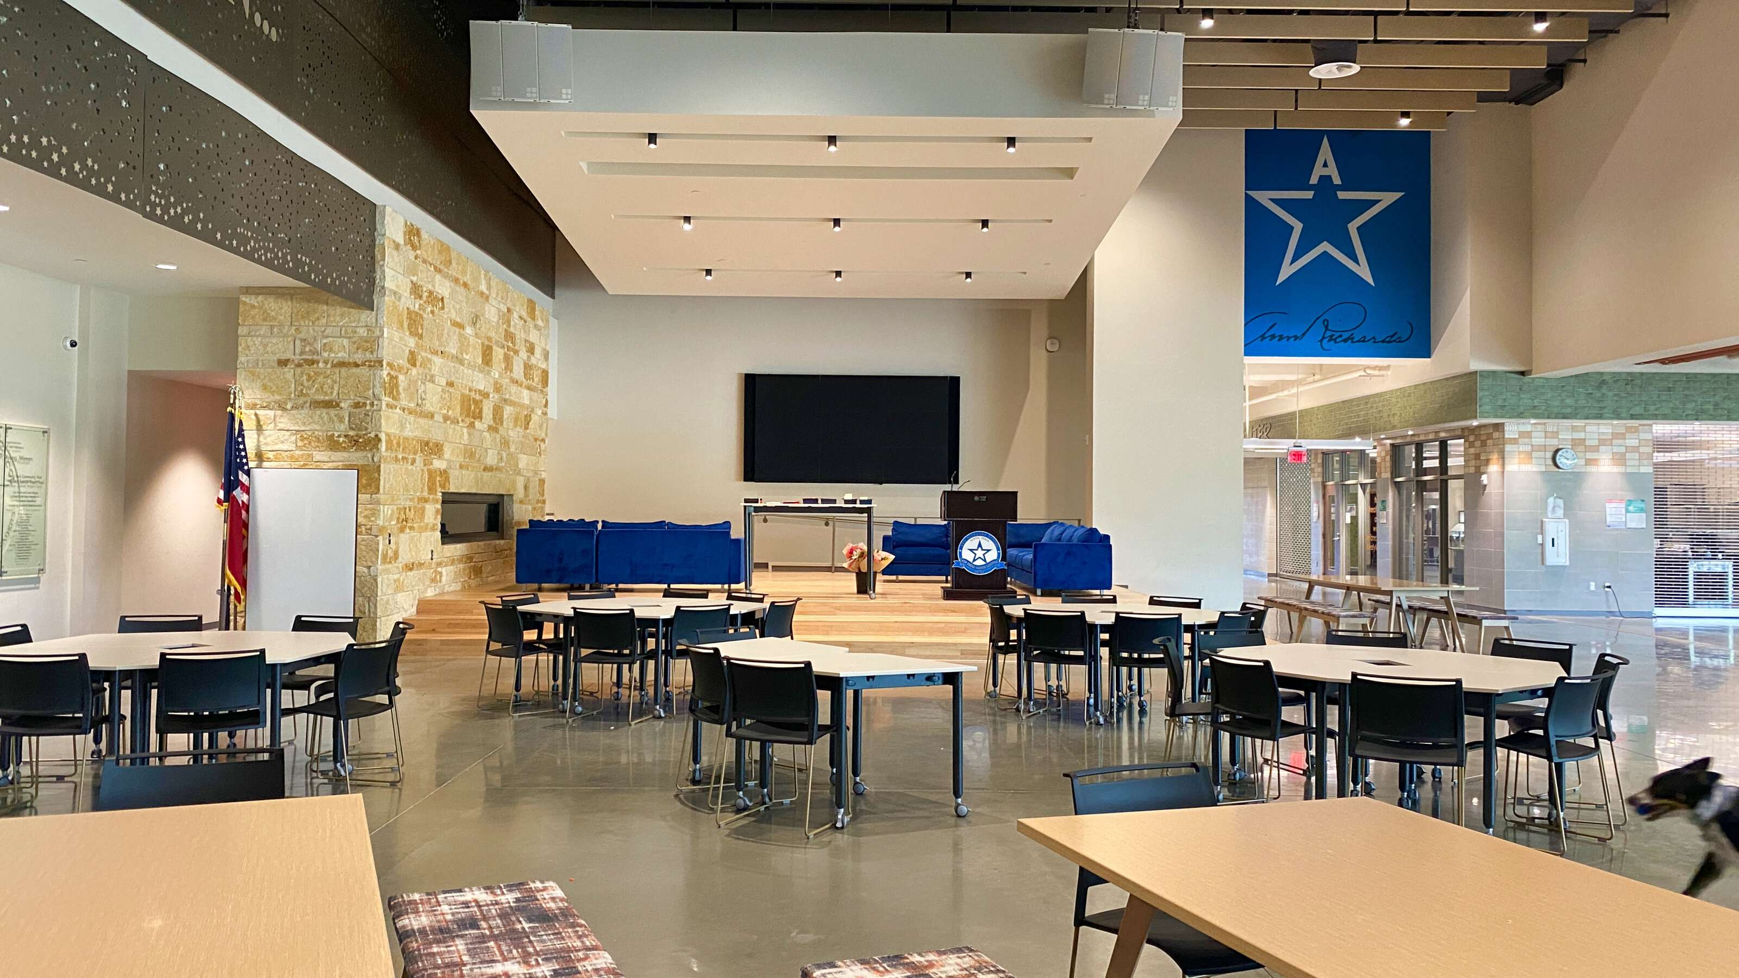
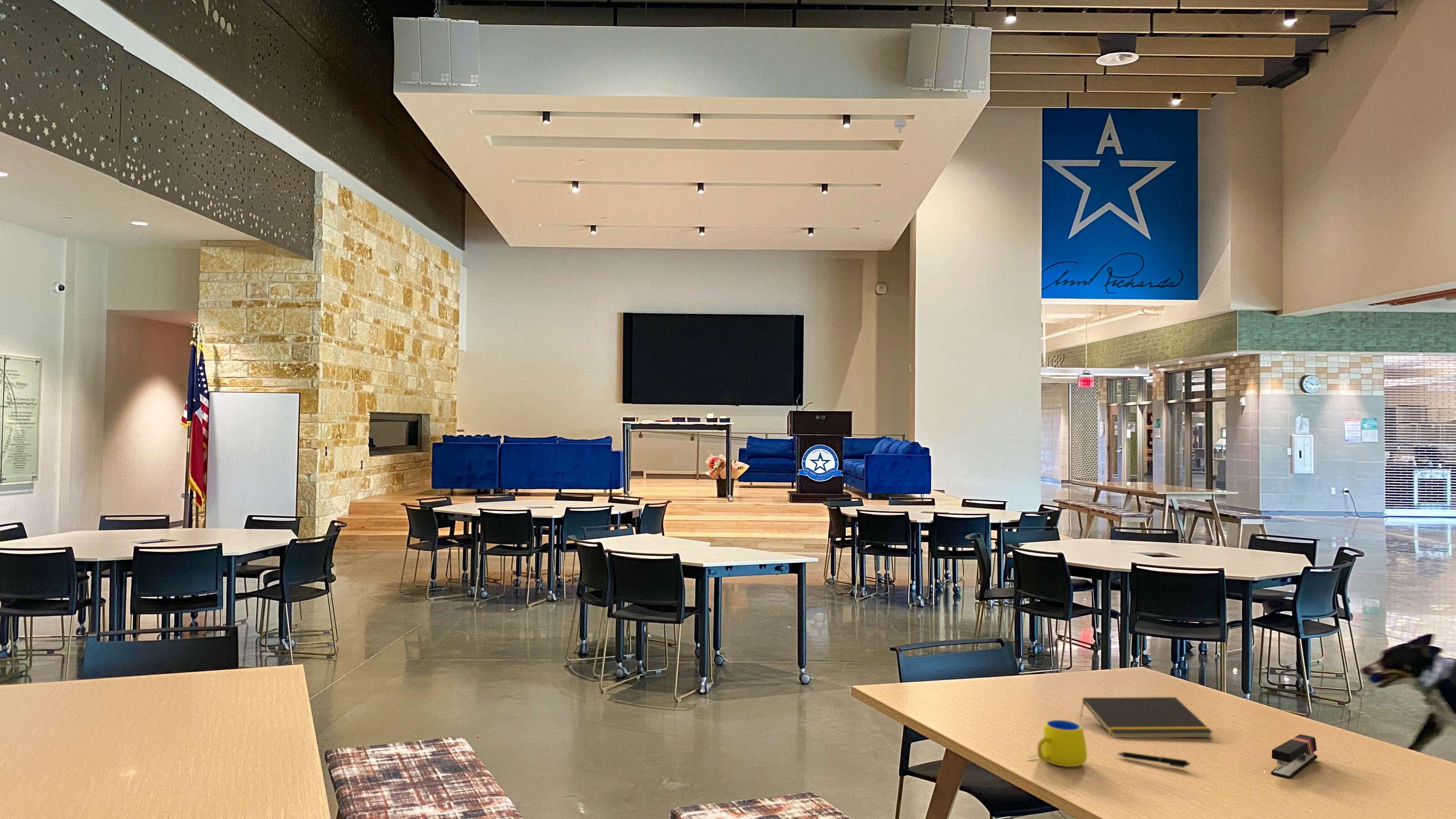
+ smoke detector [894,119,907,133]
+ pen [1117,751,1190,768]
+ mug [1027,719,1087,767]
+ notepad [1080,697,1213,738]
+ stapler [1271,734,1318,779]
